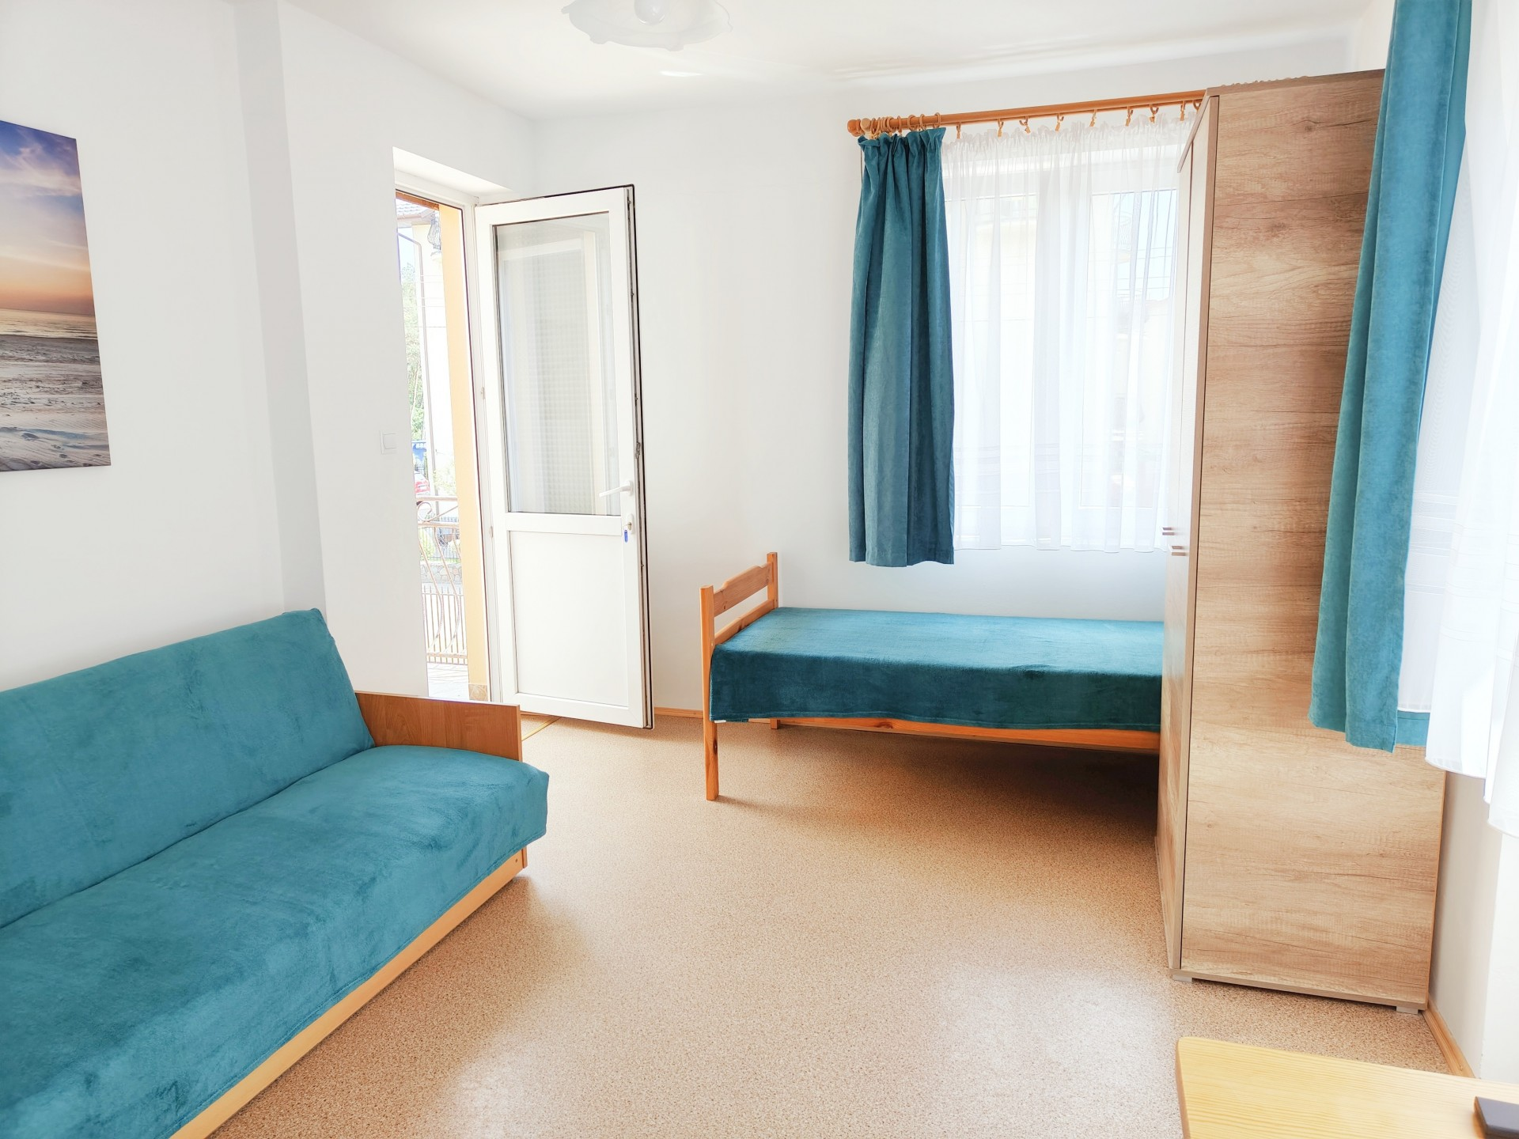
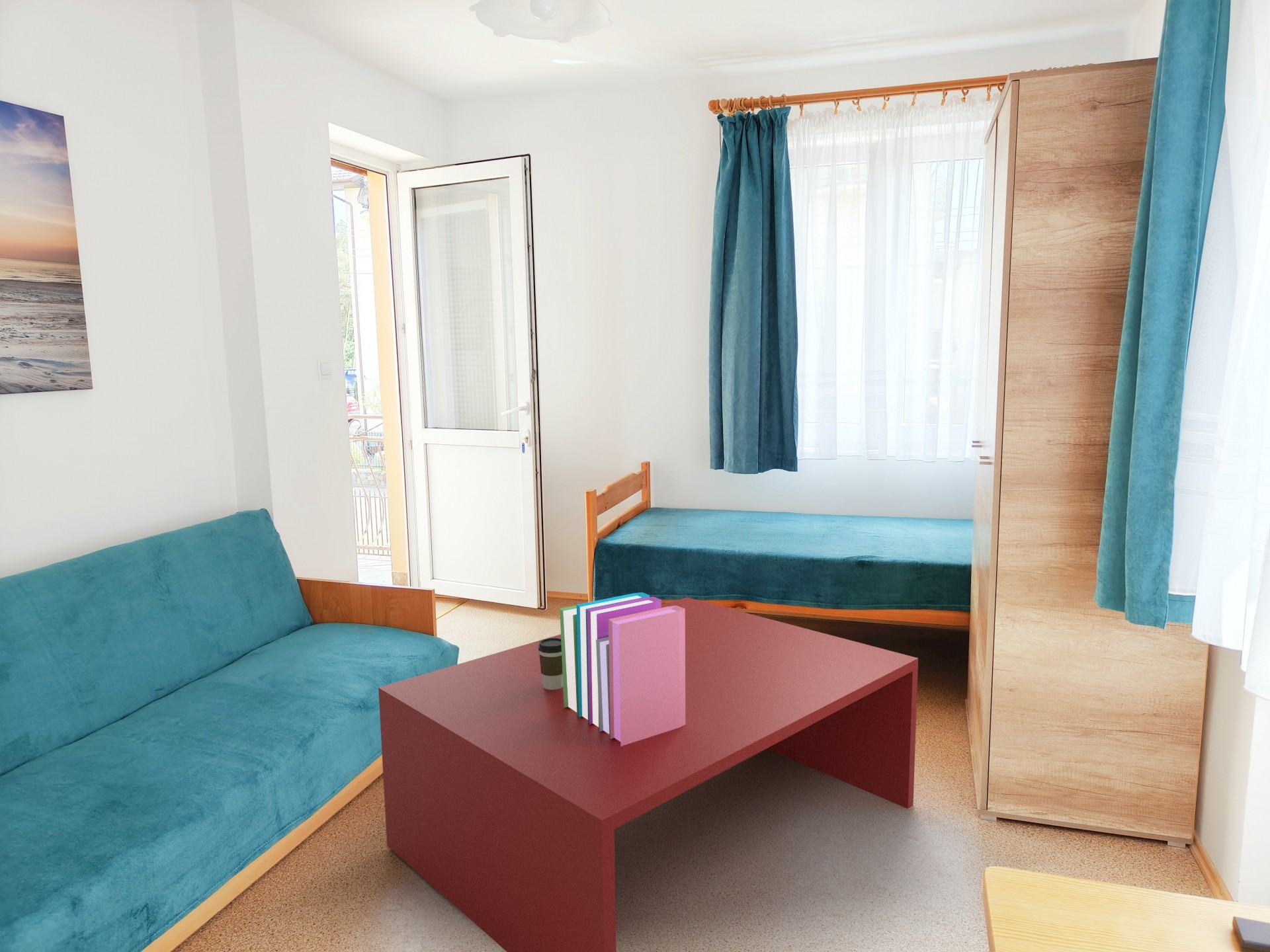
+ coffee table [378,597,919,952]
+ books [559,592,685,746]
+ coffee cup [538,637,563,690]
